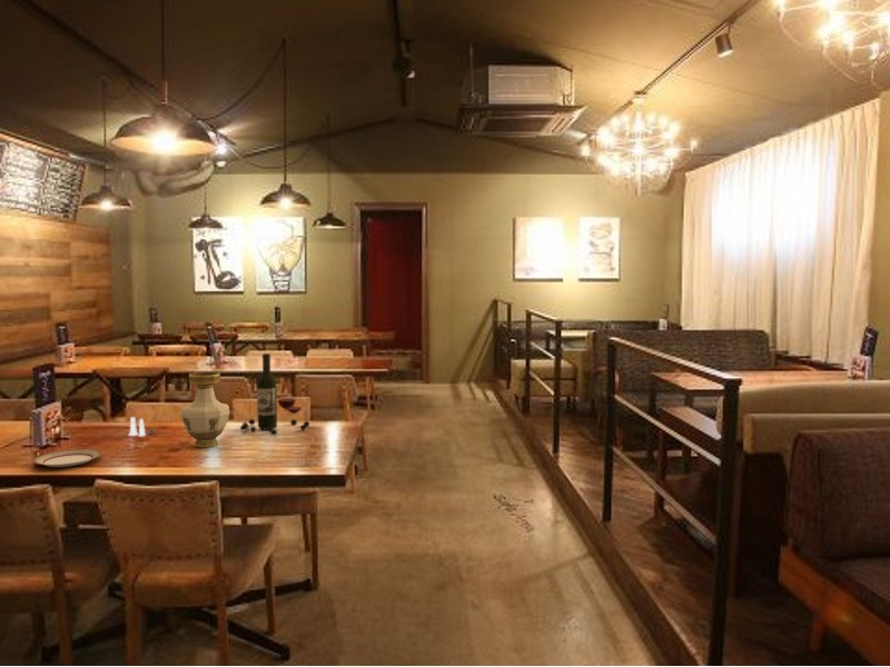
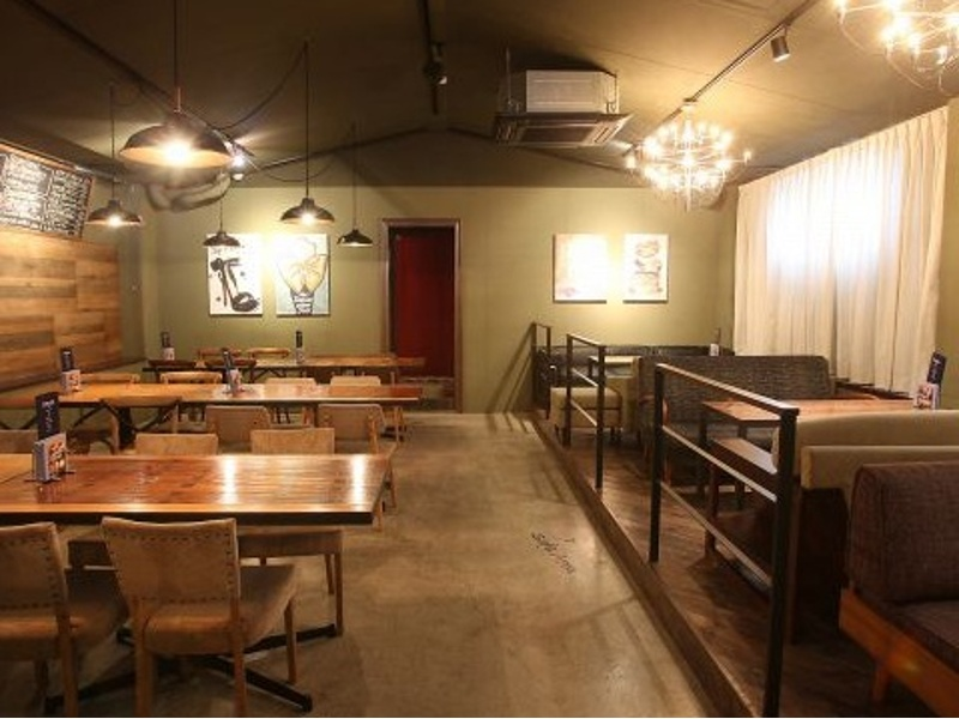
- plate [32,448,103,468]
- salt and pepper shaker set [128,416,157,437]
- vase [179,371,230,448]
- wine bottle [239,352,310,436]
